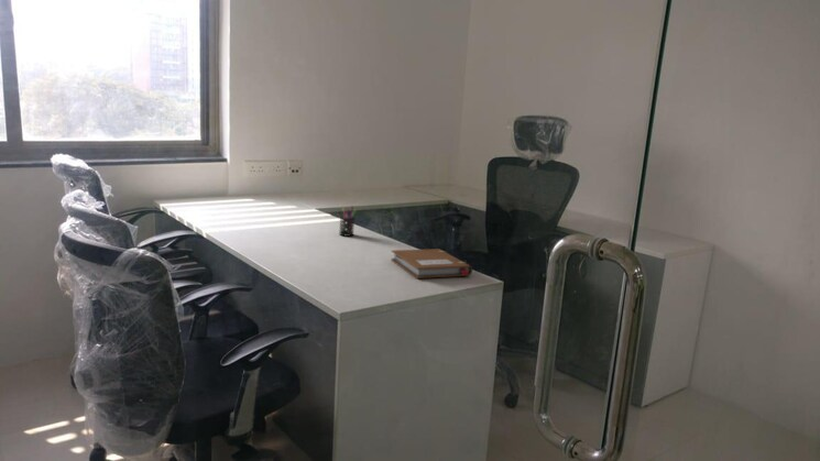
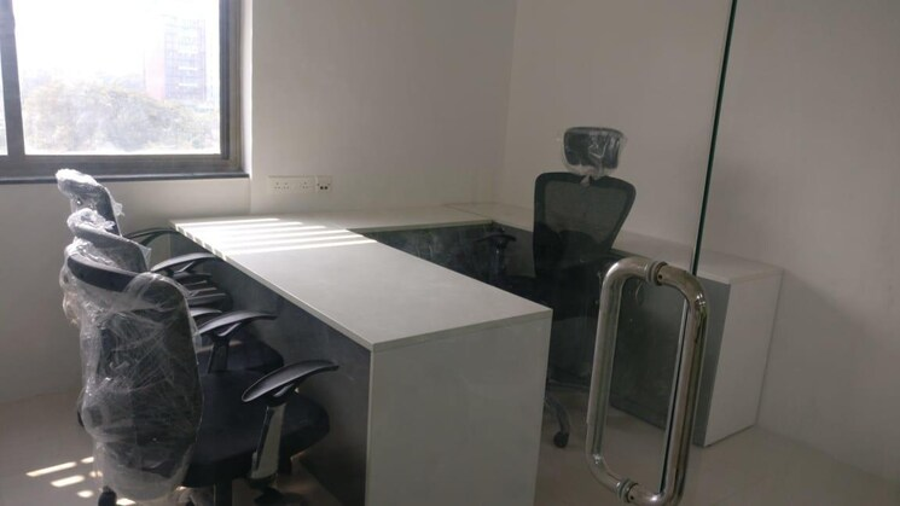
- pen holder [338,205,358,238]
- notebook [390,248,473,279]
